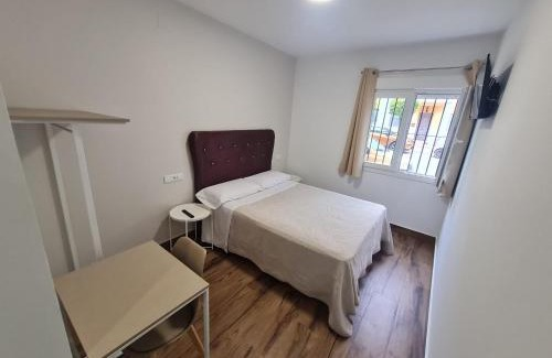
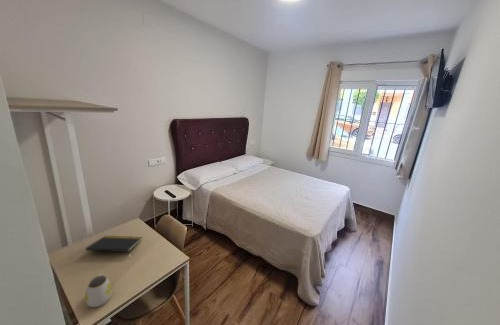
+ mug [84,272,113,308]
+ notepad [84,235,143,253]
